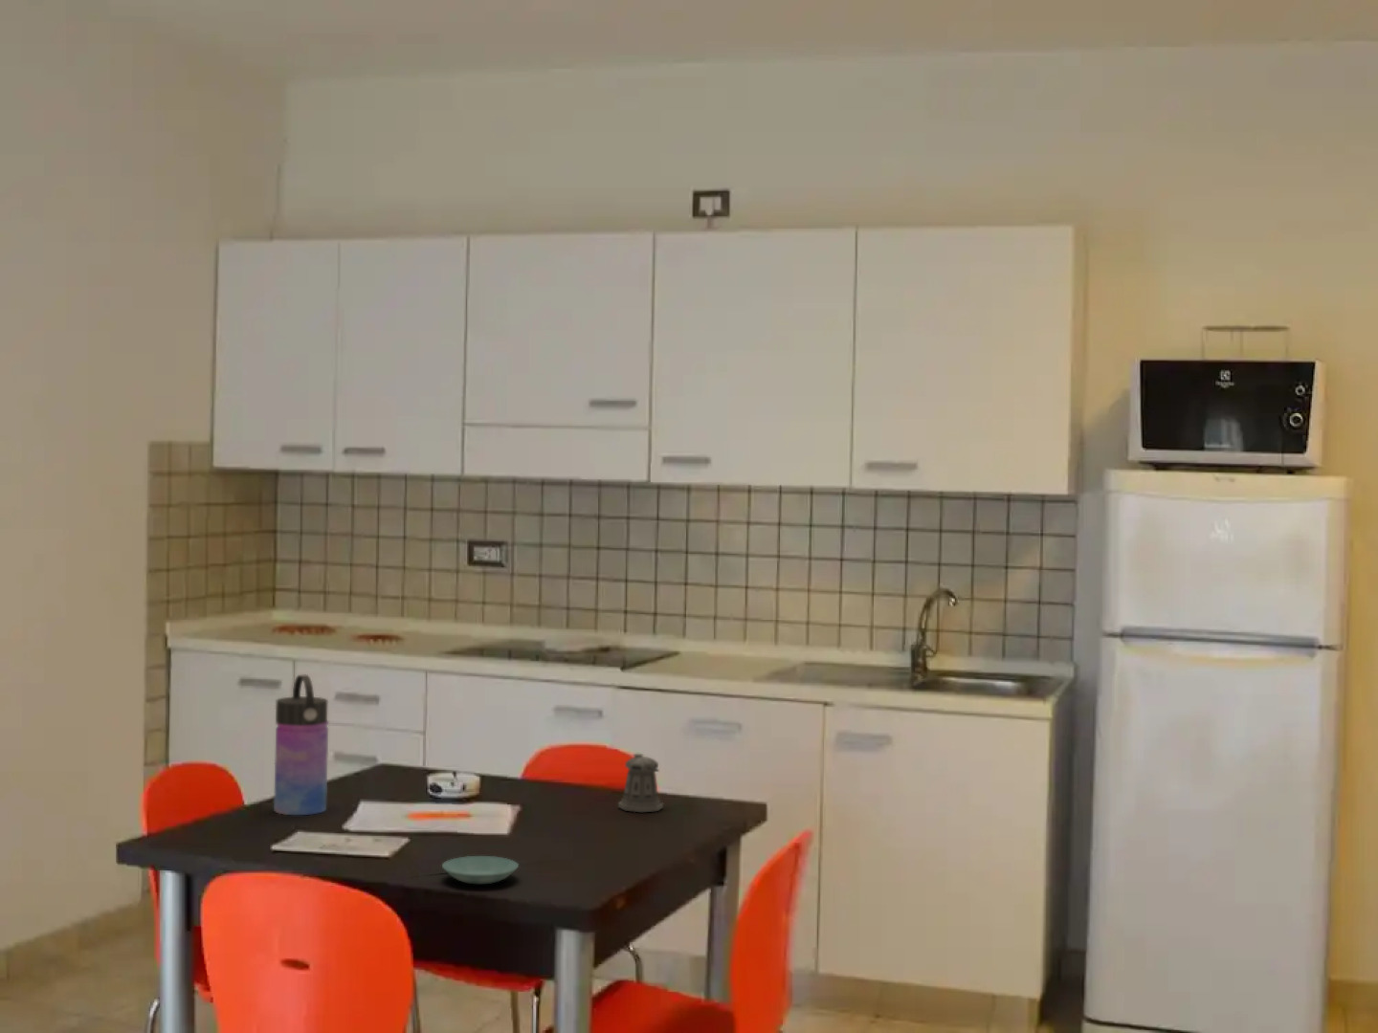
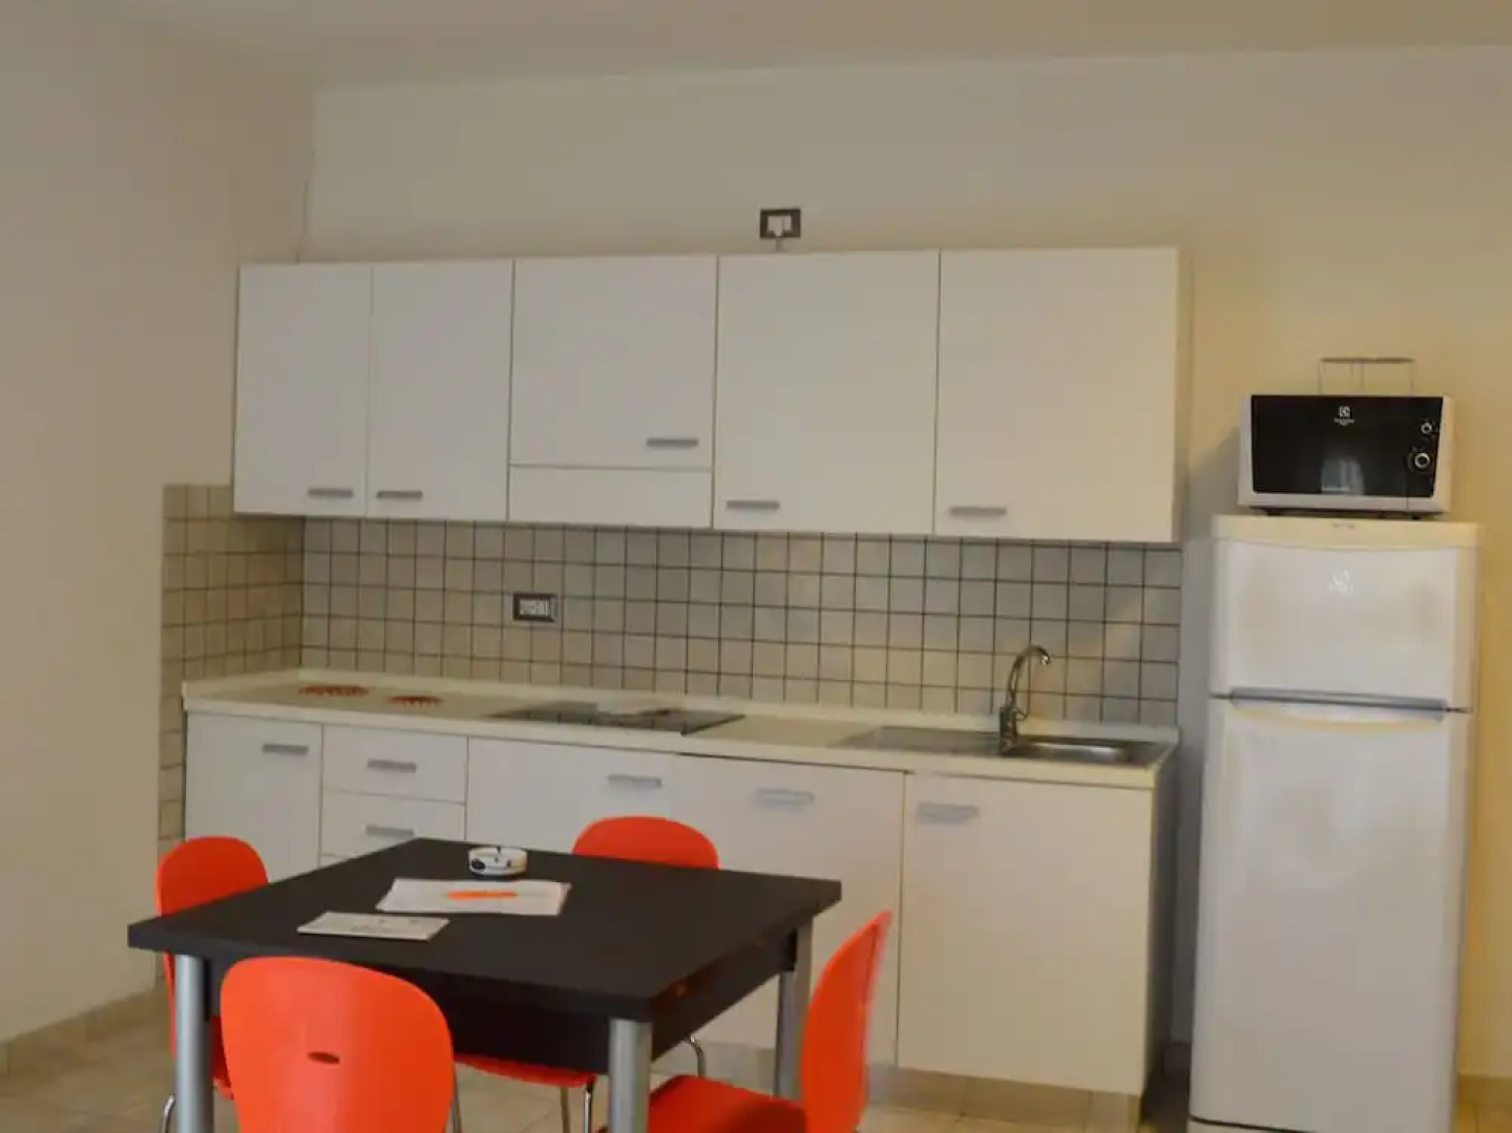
- pepper shaker [617,753,664,813]
- saucer [442,855,520,884]
- water bottle [272,674,329,816]
